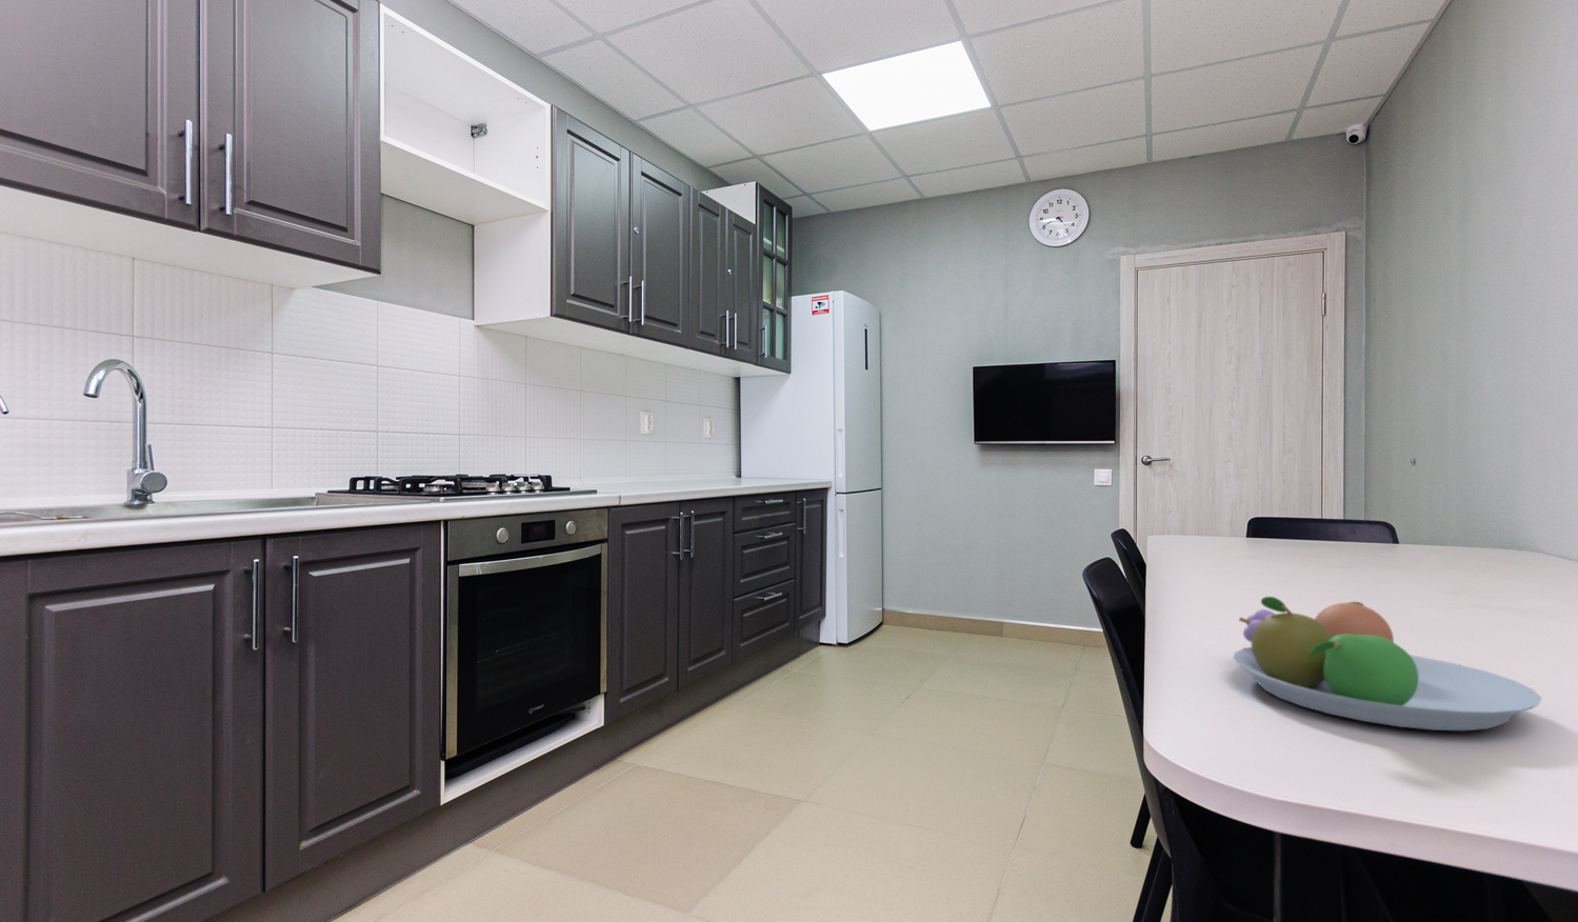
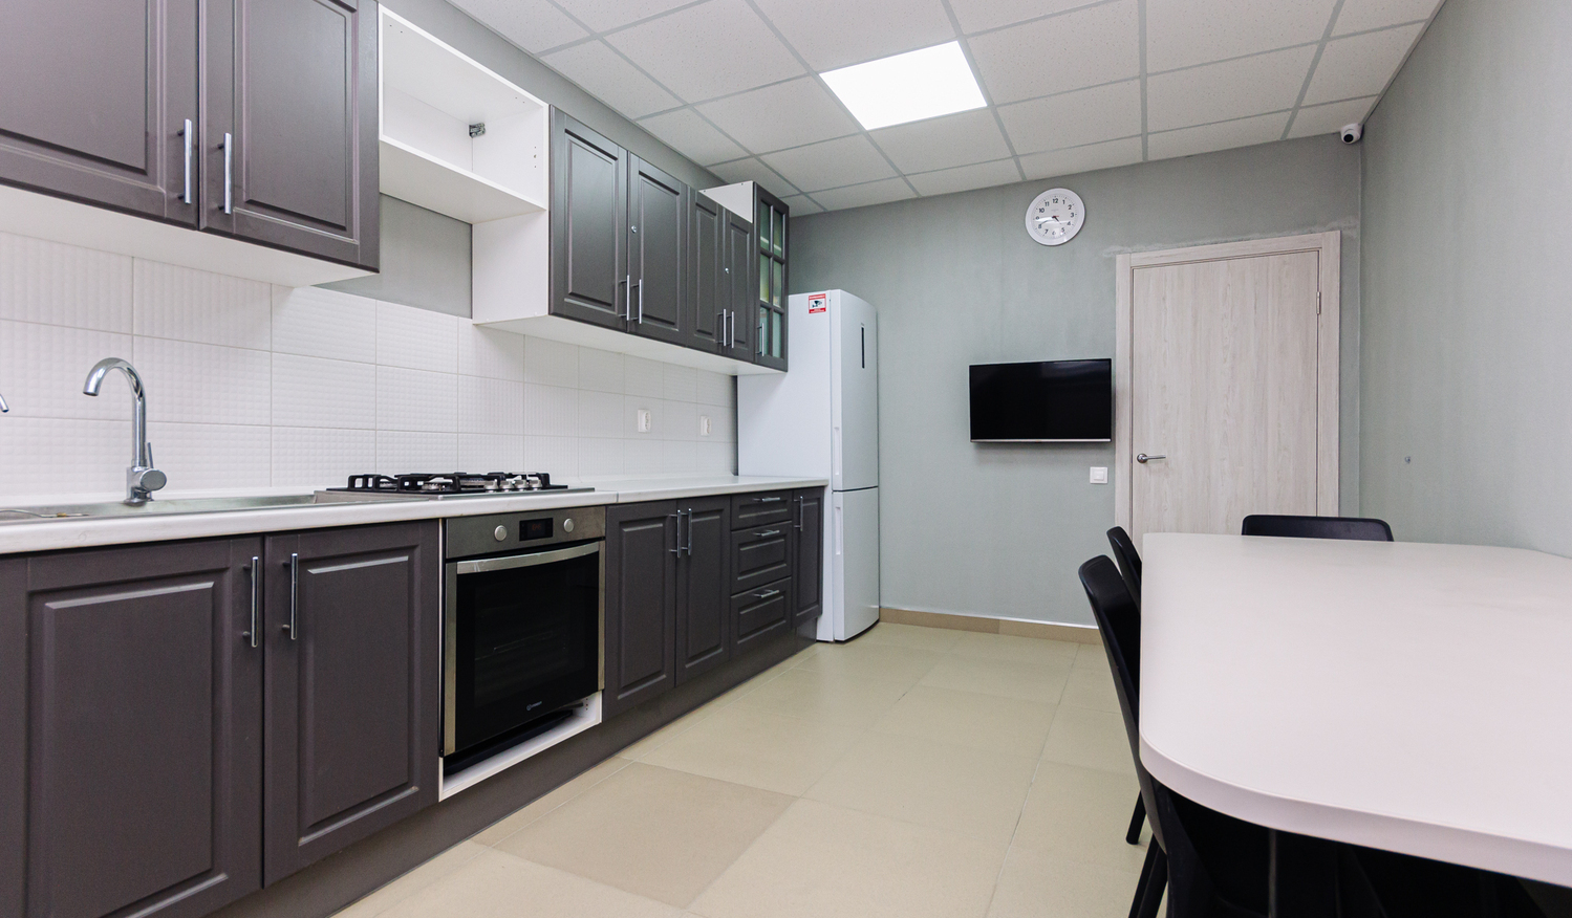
- fruit bowl [1231,596,1543,731]
